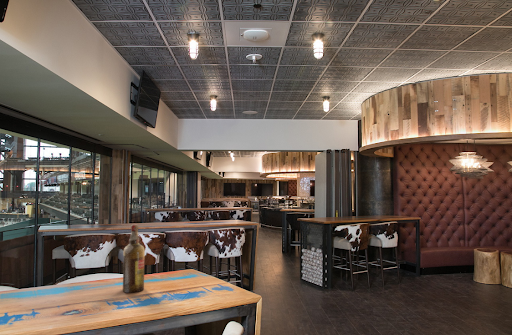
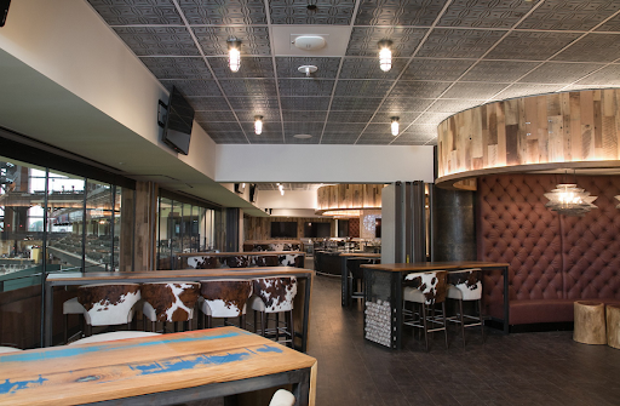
- liquor bottle [122,224,146,294]
